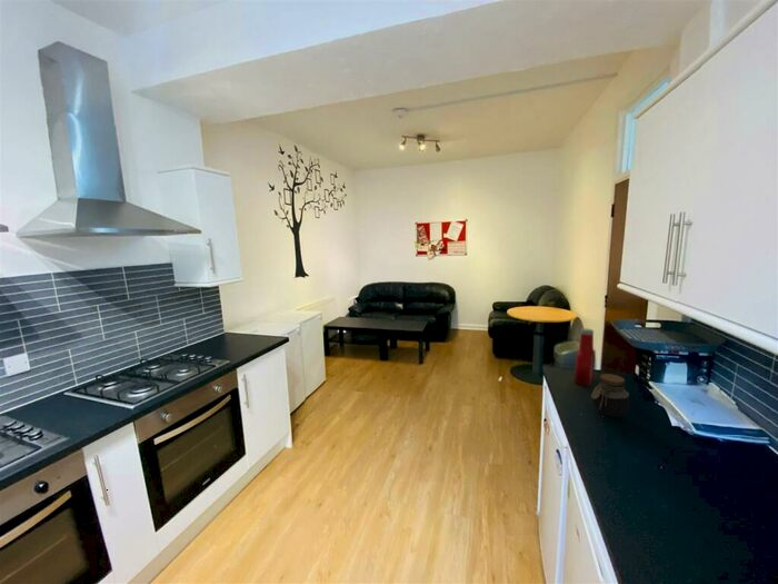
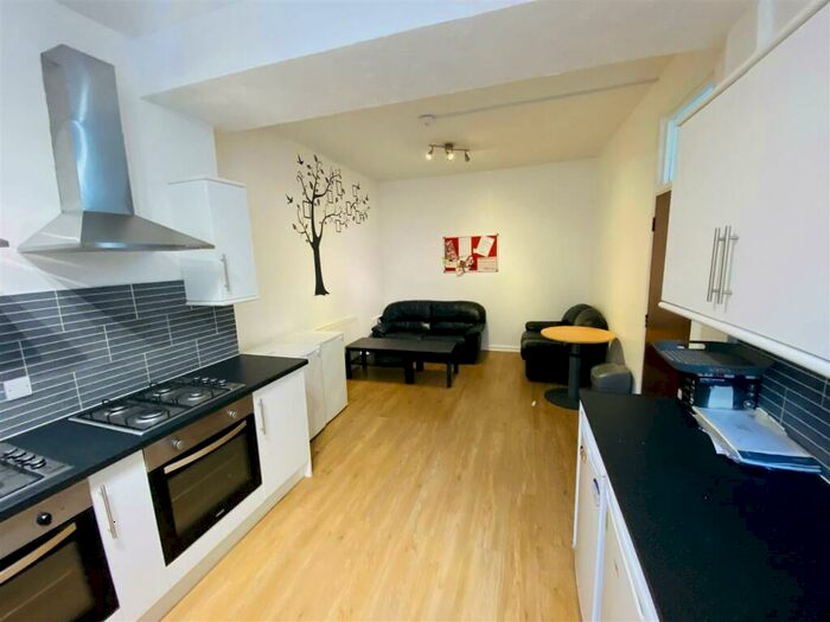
- soap bottle [573,328,597,387]
- jar [590,373,631,418]
